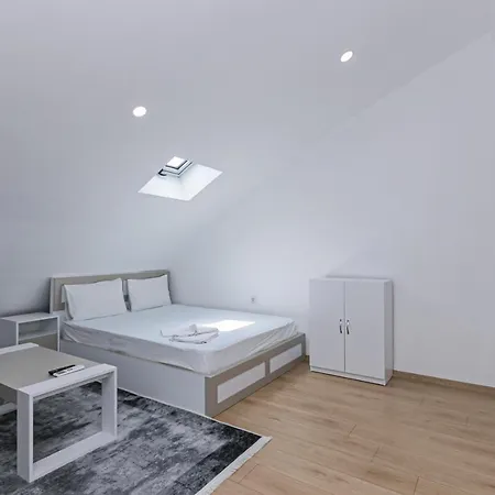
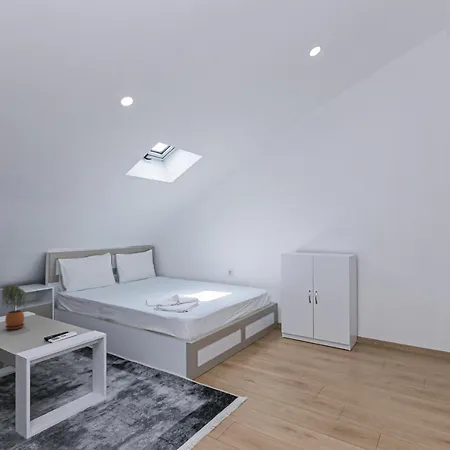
+ potted plant [1,284,28,330]
